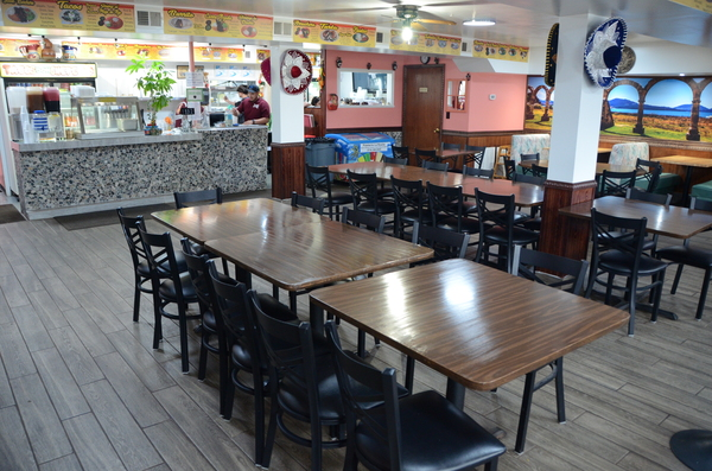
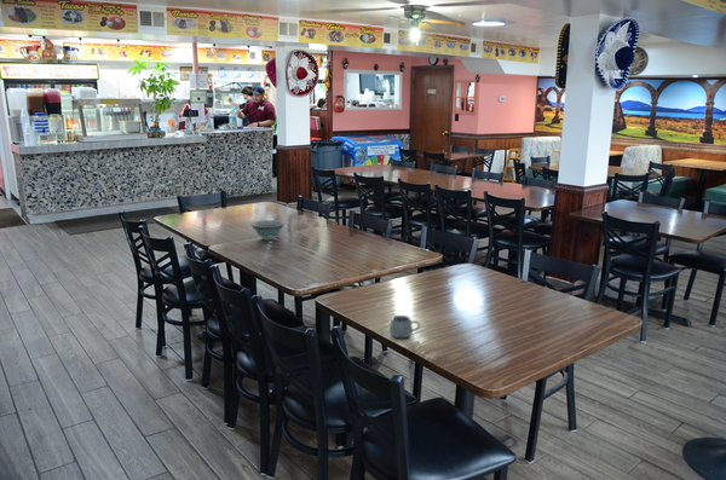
+ mug [388,314,421,339]
+ bowl [249,219,286,241]
